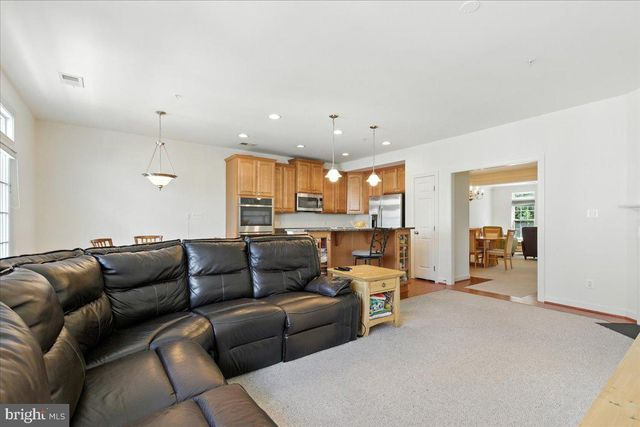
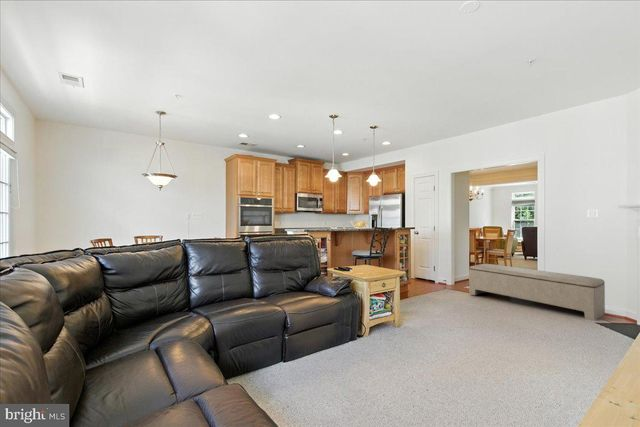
+ bench [468,263,606,322]
